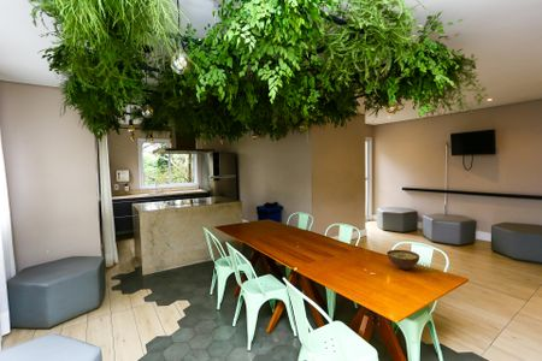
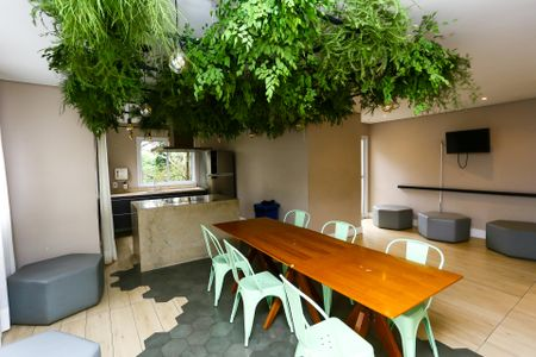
- bowl [385,249,420,271]
